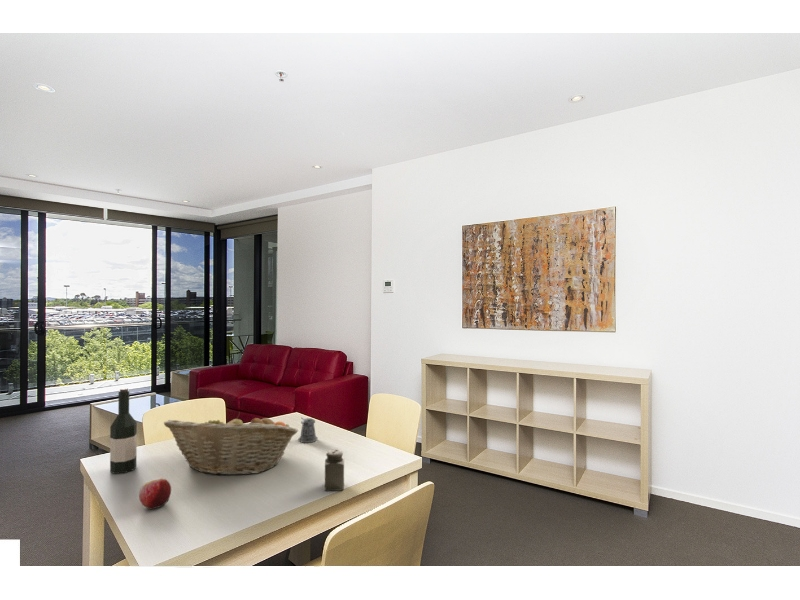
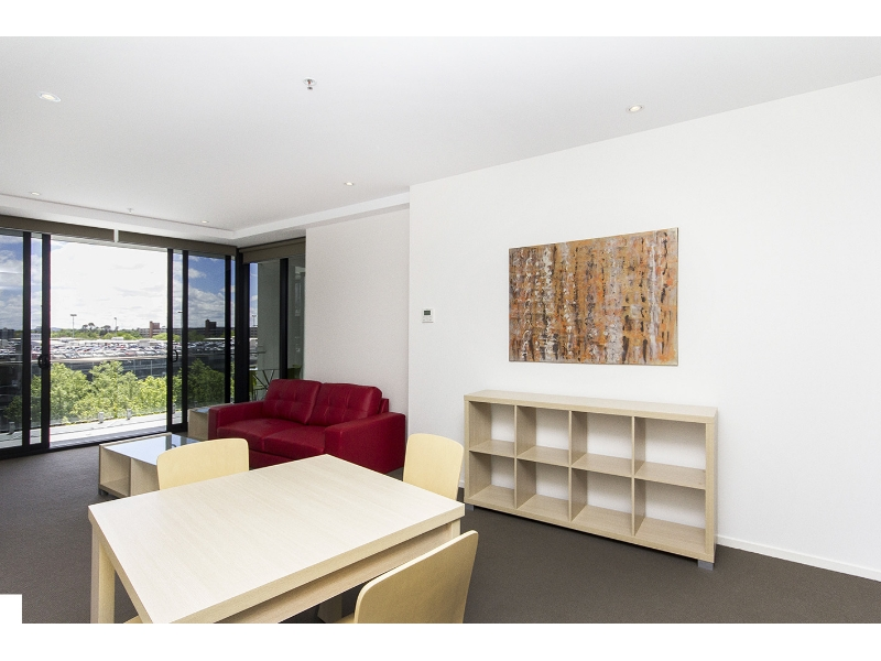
- apple [138,478,172,510]
- wine bottle [109,387,138,475]
- salt shaker [324,449,345,492]
- pepper shaker [297,416,319,444]
- fruit basket [163,411,299,476]
